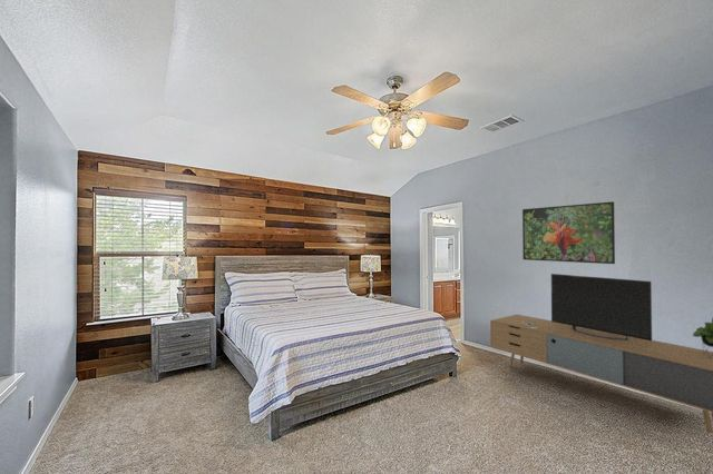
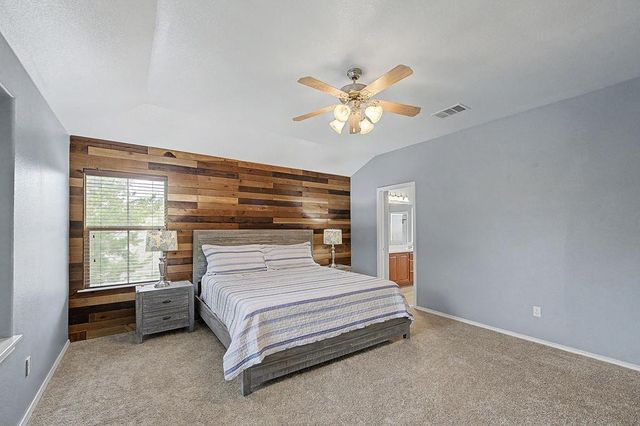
- media console [489,273,713,434]
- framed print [521,200,616,265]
